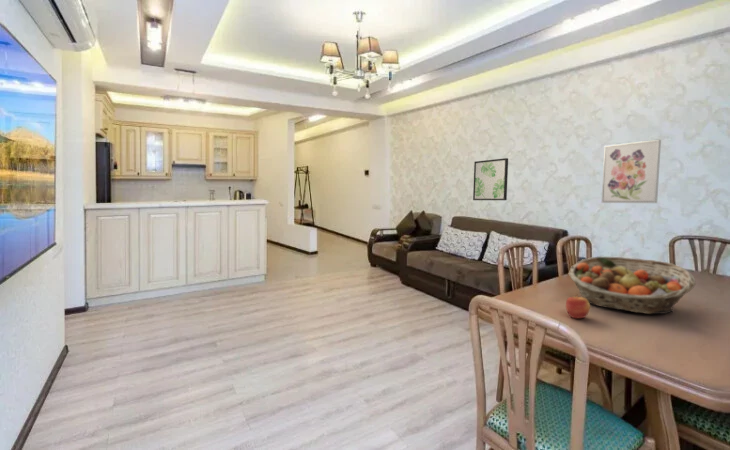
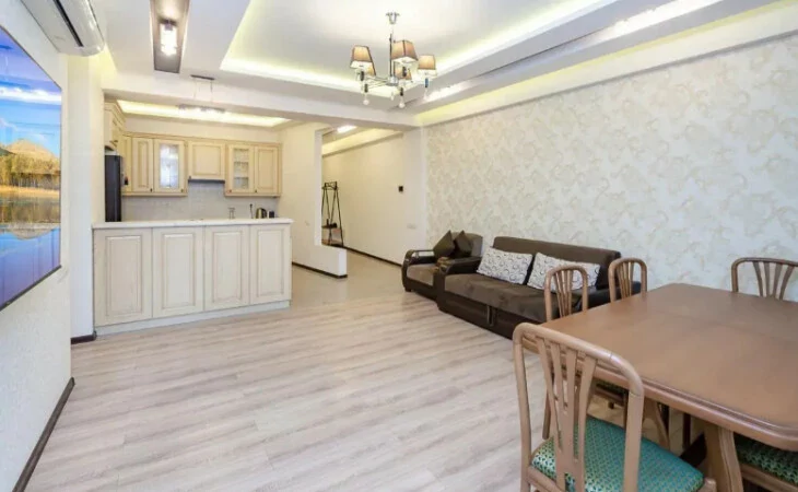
- fruit basket [568,256,696,315]
- apple [565,293,591,319]
- wall art [472,157,509,201]
- wall art [601,139,662,204]
